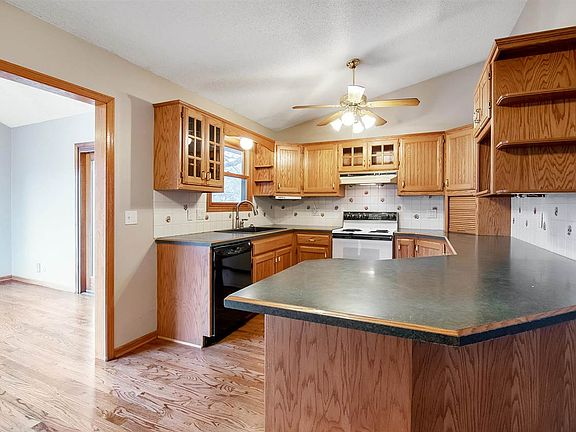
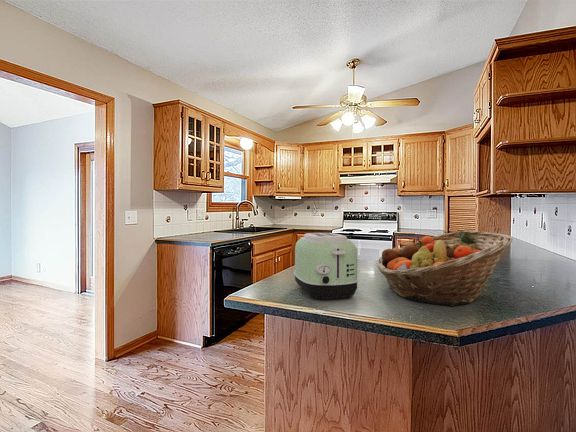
+ toaster [293,232,360,301]
+ fruit basket [376,230,514,307]
